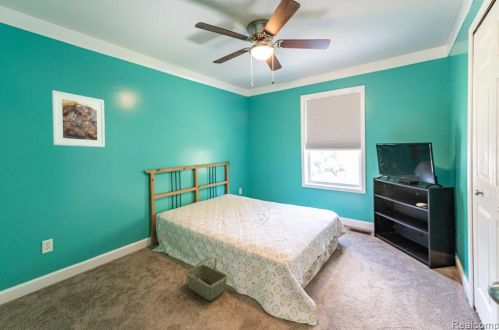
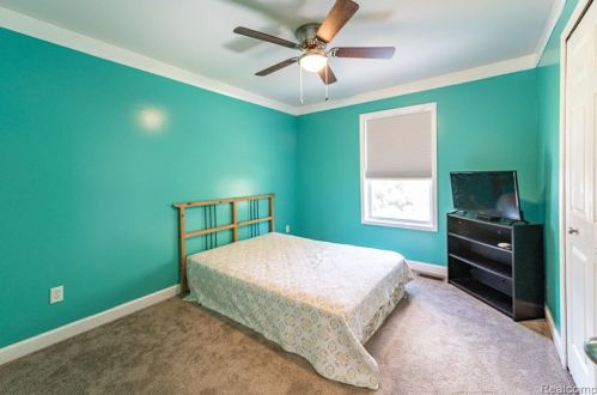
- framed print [51,89,106,148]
- basket [184,256,229,302]
